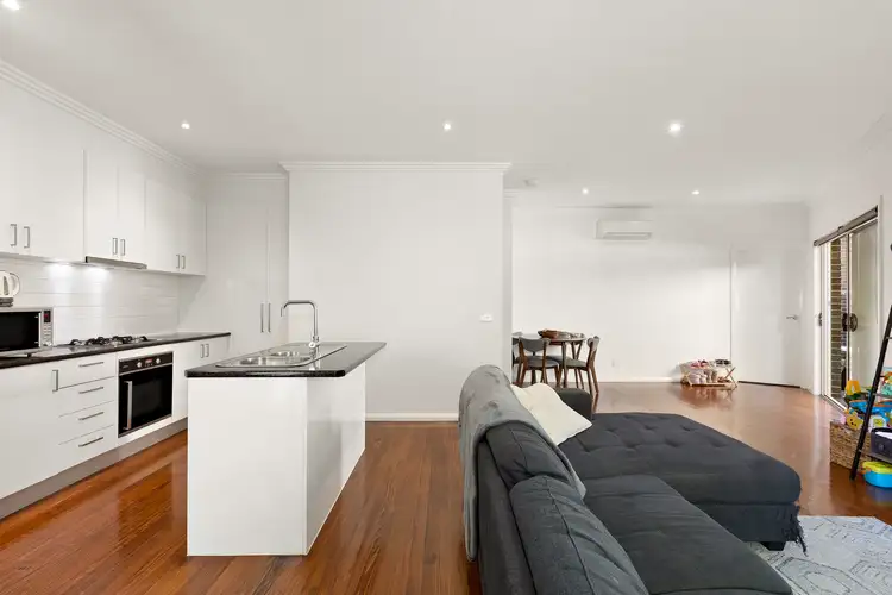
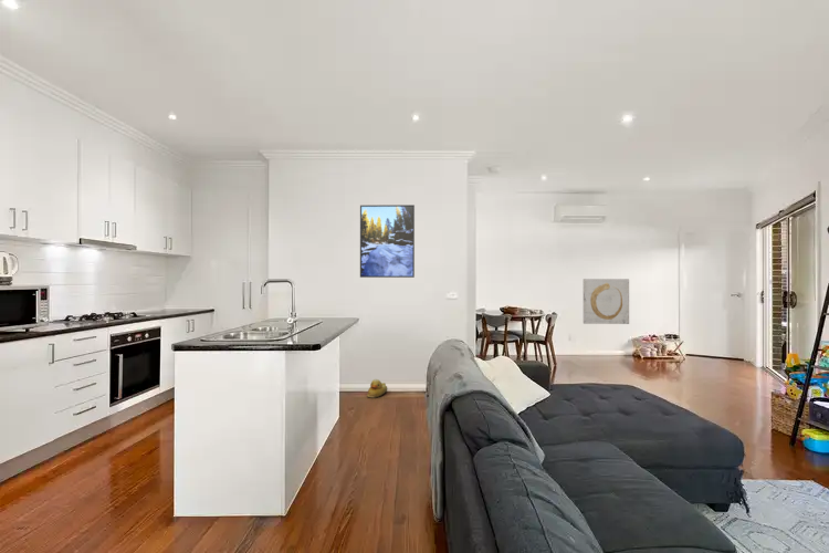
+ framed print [359,204,416,279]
+ wall art [583,278,630,325]
+ rubber duck [366,378,388,399]
